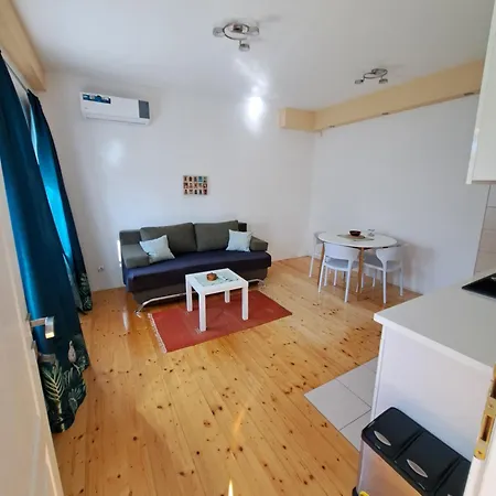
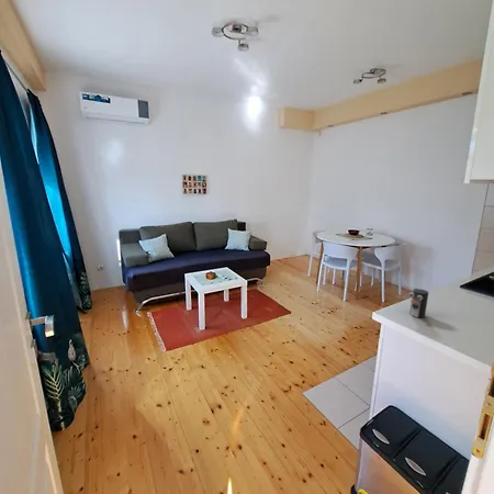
+ cup [408,288,429,318]
